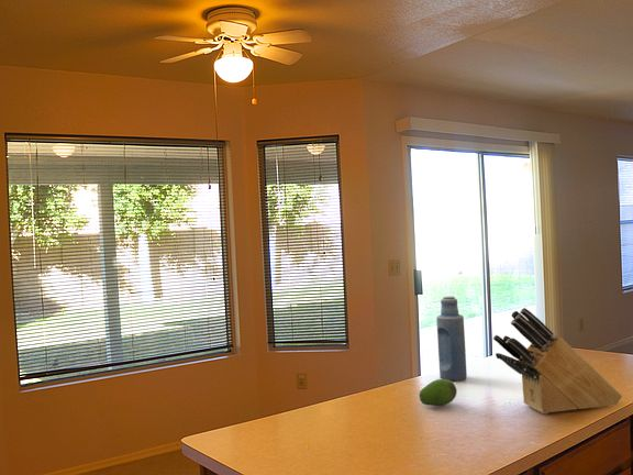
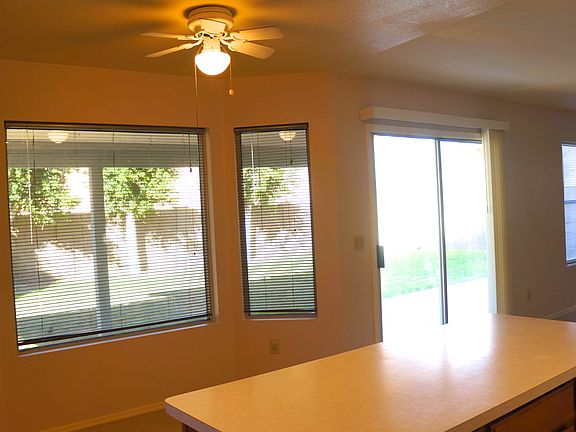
- fruit [418,378,458,407]
- knife block [492,307,623,415]
- bottle [435,296,468,382]
